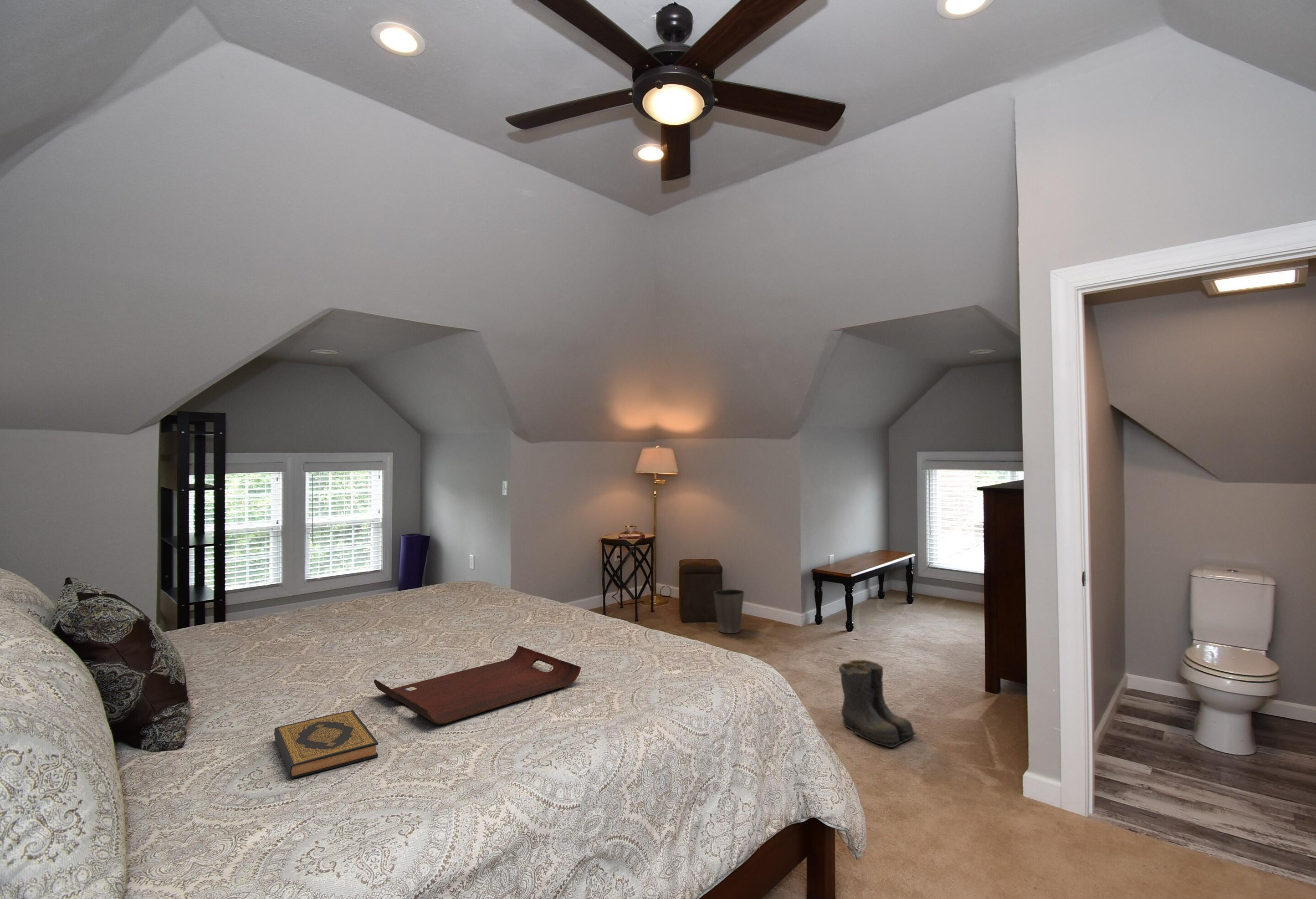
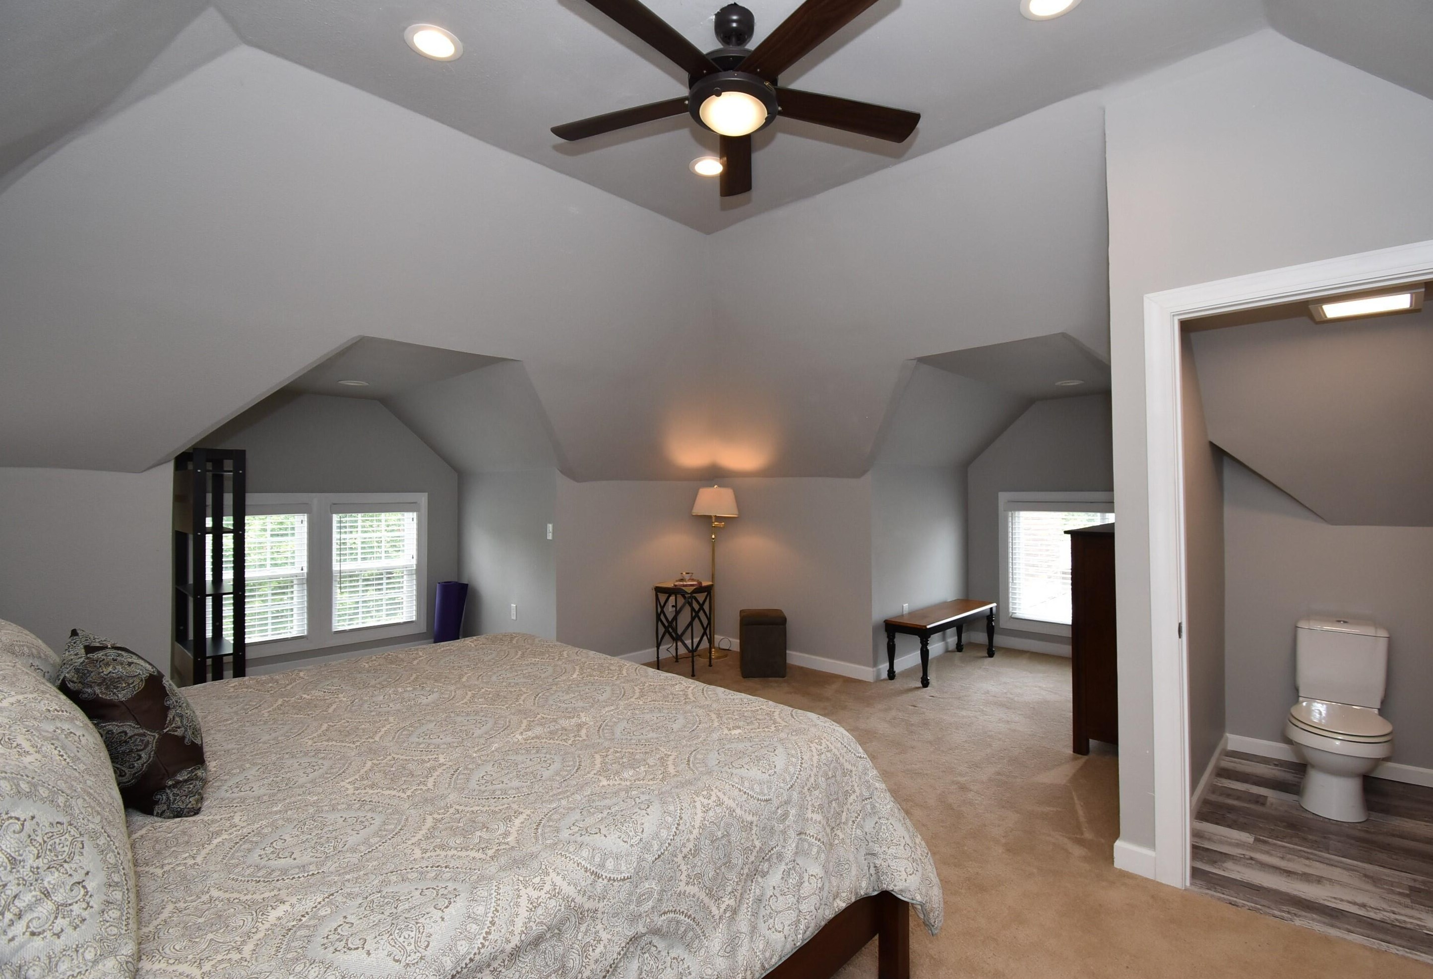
- hardback book [274,710,379,779]
- serving tray [374,645,581,725]
- boots [838,659,917,748]
- waste basket [713,589,745,634]
